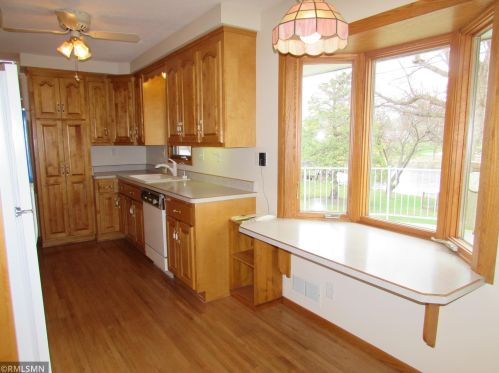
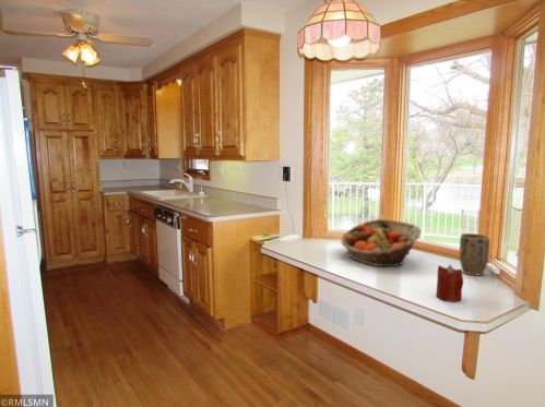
+ plant pot [459,232,490,276]
+ fruit basket [340,218,423,267]
+ candle [435,264,464,303]
